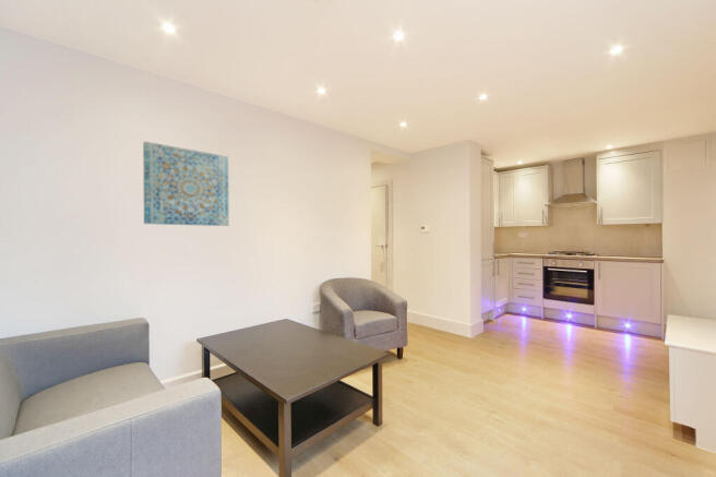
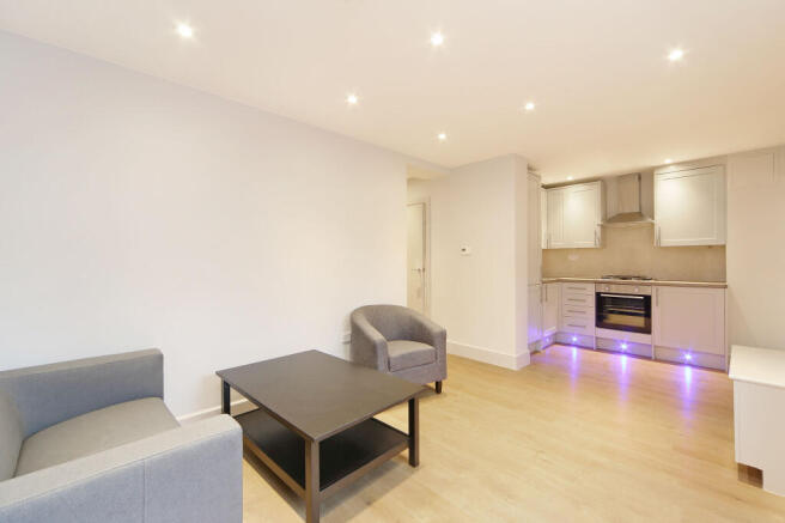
- wall art [142,141,230,227]
